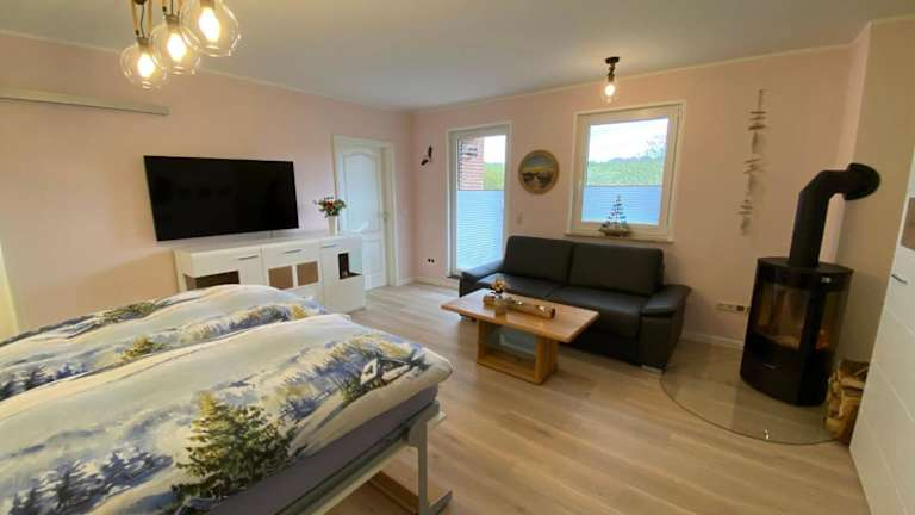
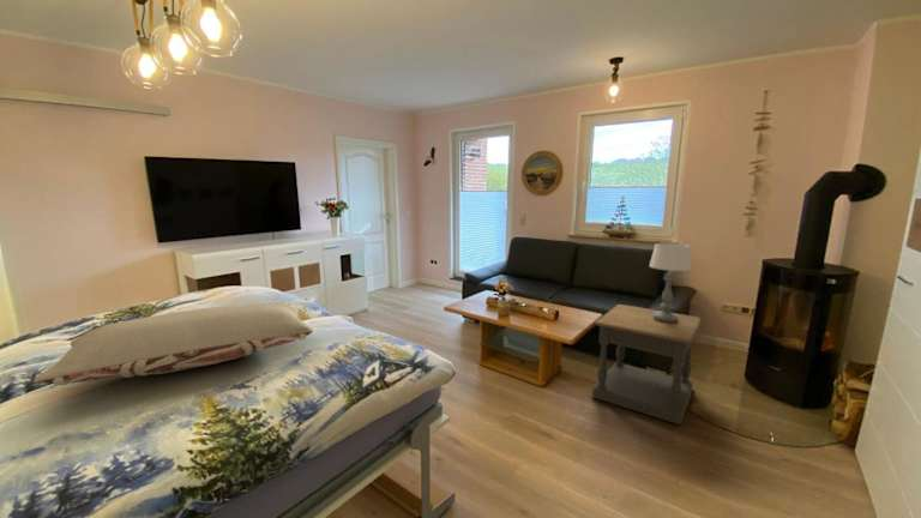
+ table lamp [649,242,693,323]
+ side table [591,303,703,426]
+ pillow [32,302,314,386]
